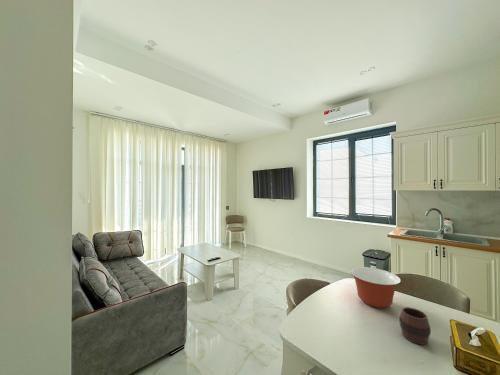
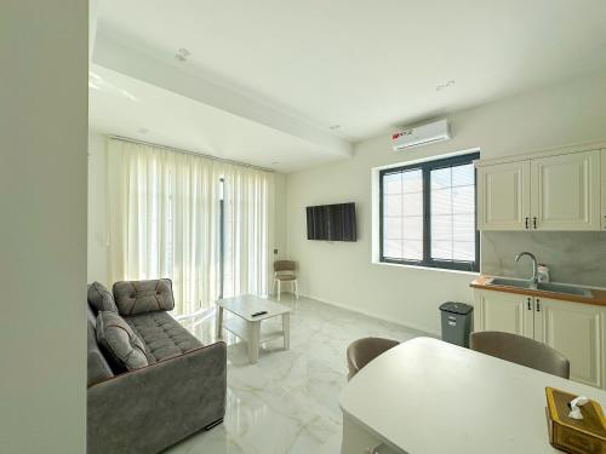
- mixing bowl [350,266,402,309]
- cup [399,306,432,346]
